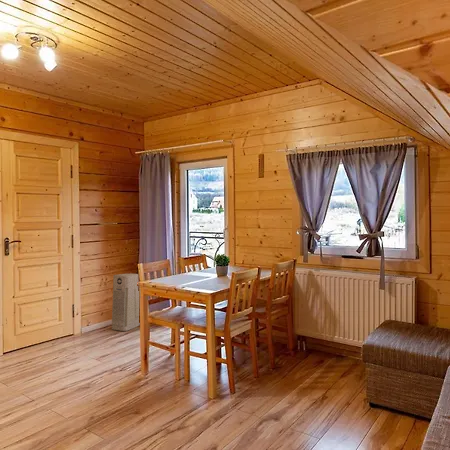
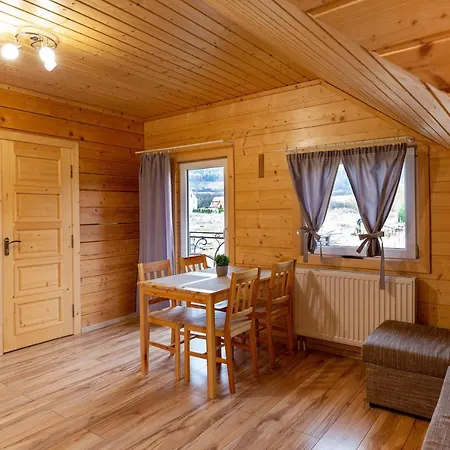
- air purifier [111,273,141,332]
